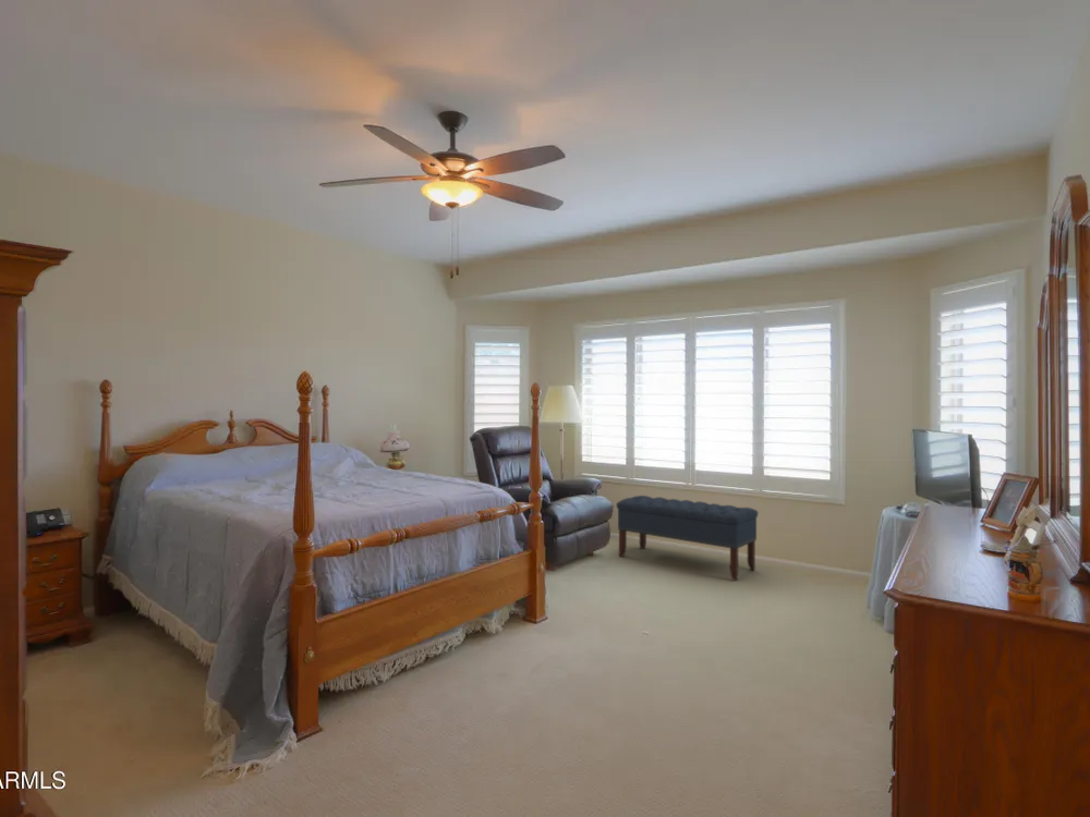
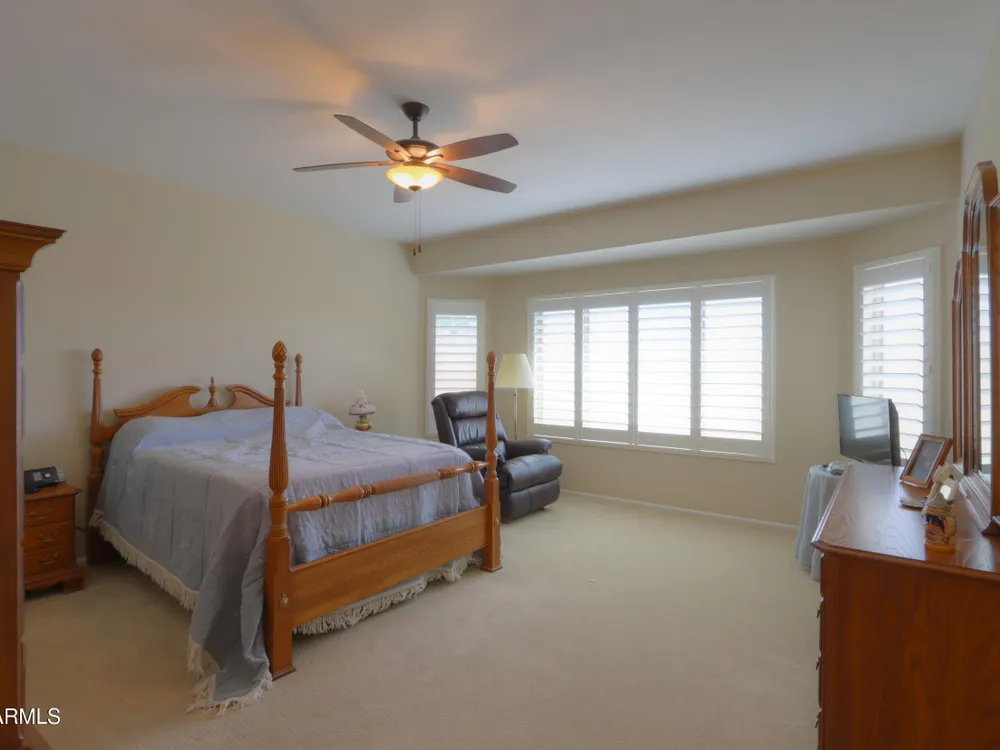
- bench [616,495,759,581]
